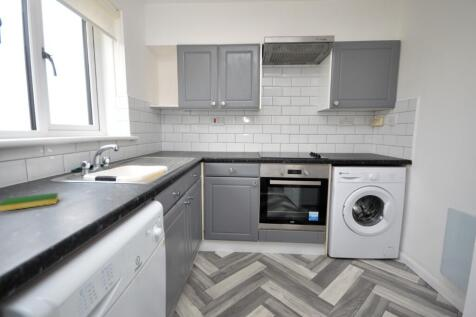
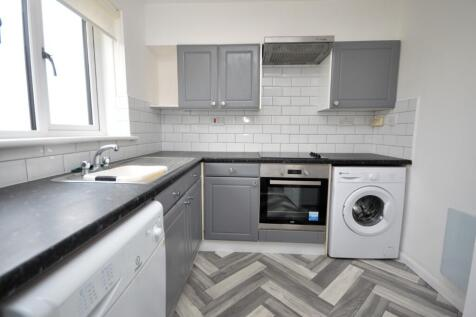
- dish sponge [0,192,59,212]
